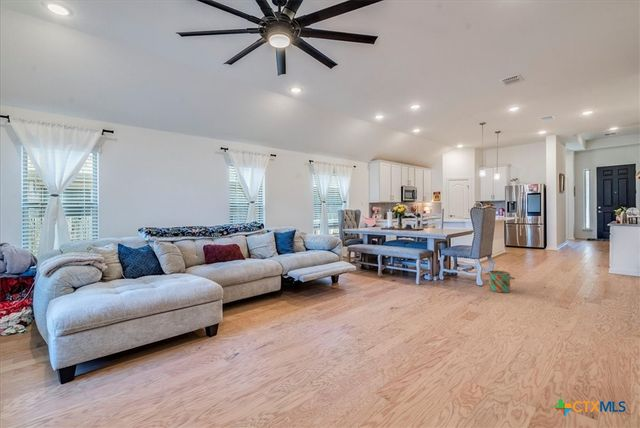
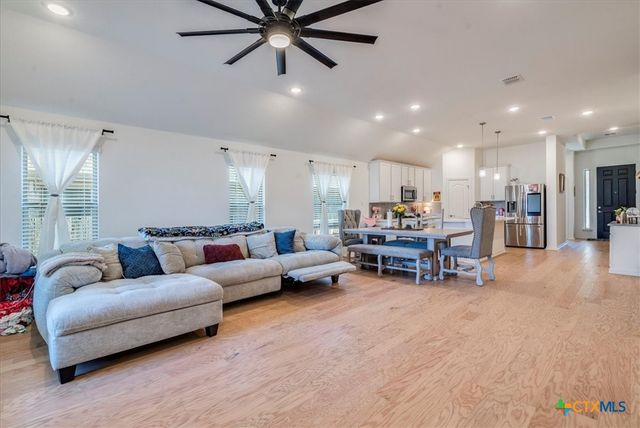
- bucket [484,270,516,293]
